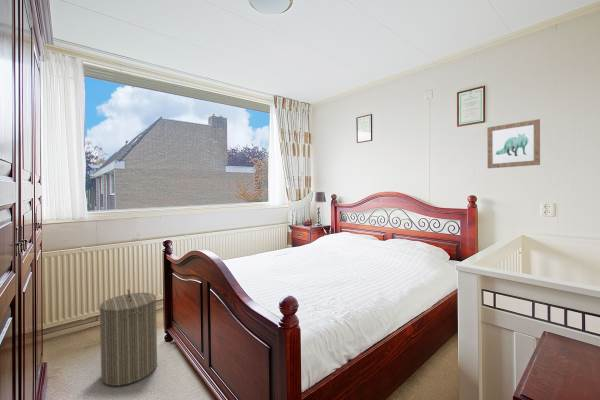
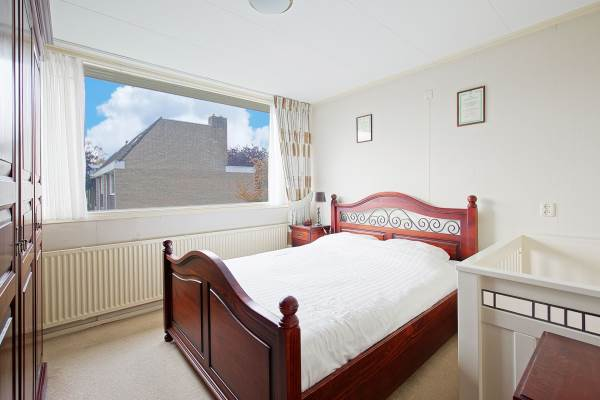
- wall art [486,118,541,169]
- laundry hamper [98,288,158,387]
